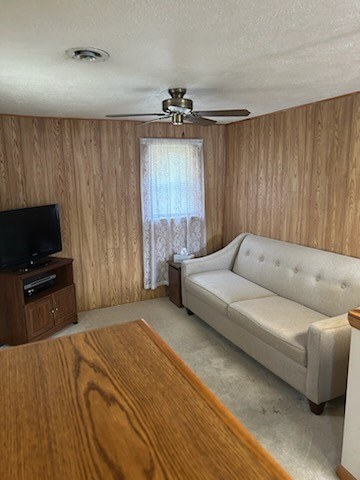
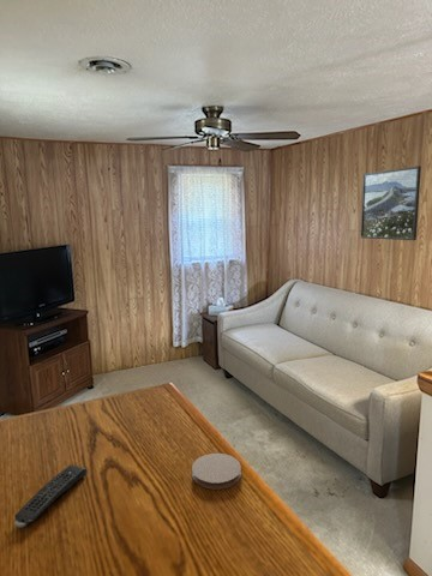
+ remote control [13,464,88,529]
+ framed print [360,164,422,241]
+ coaster [191,452,242,491]
